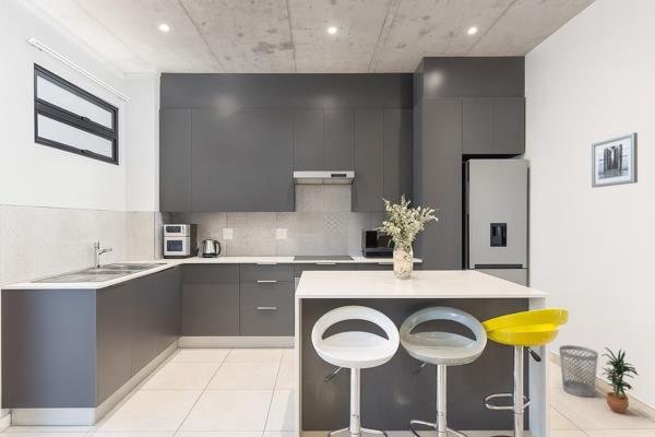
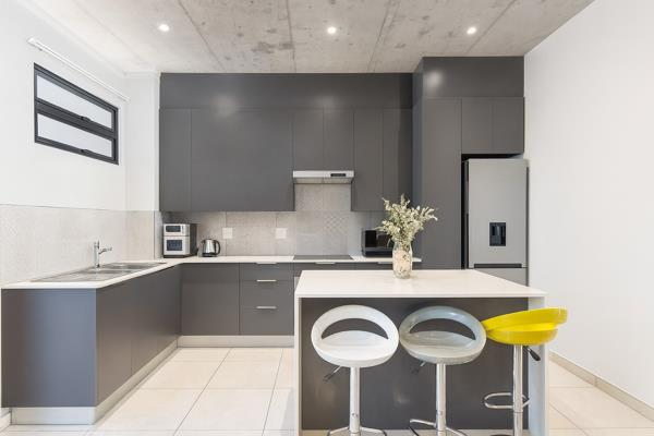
- potted plant [600,346,639,414]
- wall art [591,131,639,189]
- wastebasket [558,344,599,398]
